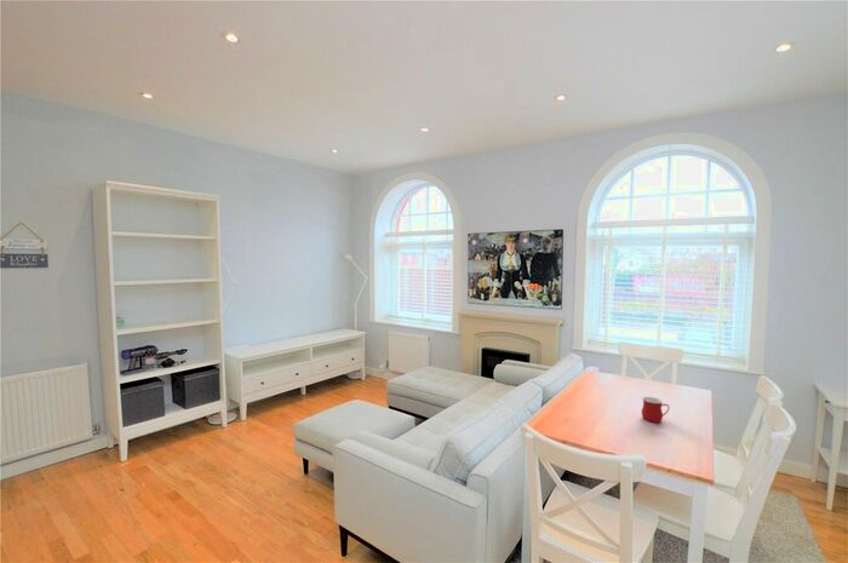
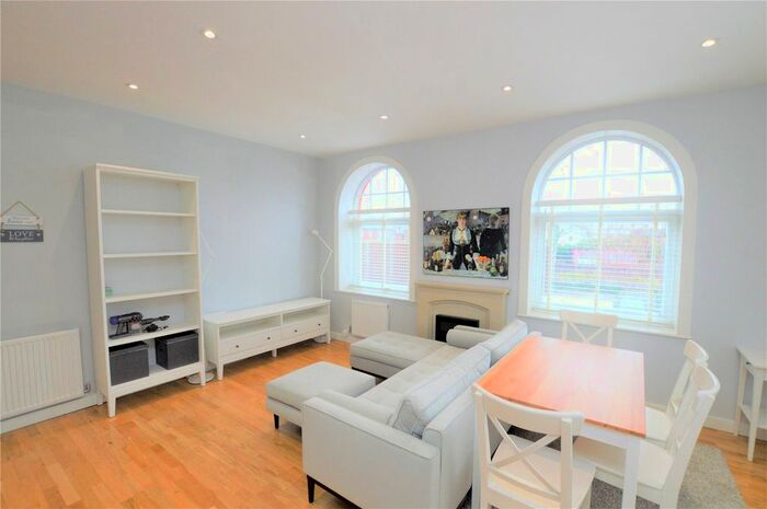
- mug [641,396,670,424]
